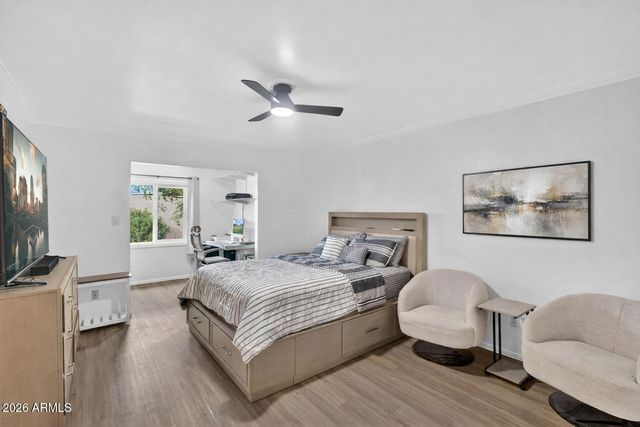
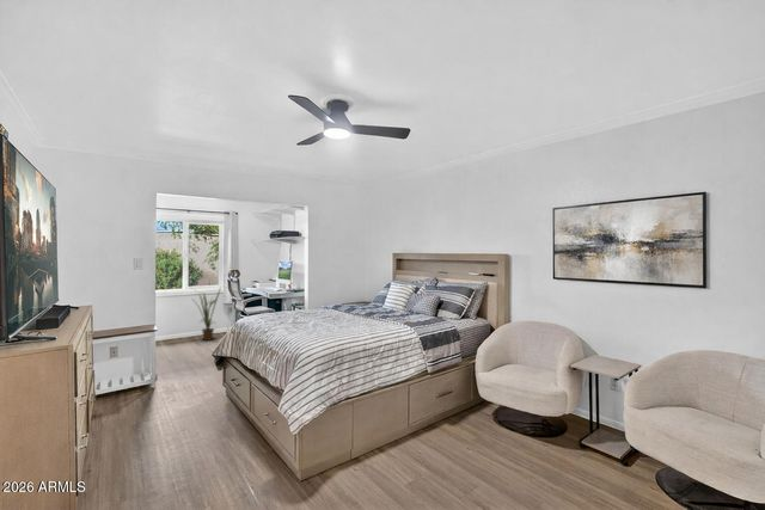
+ house plant [188,284,224,342]
